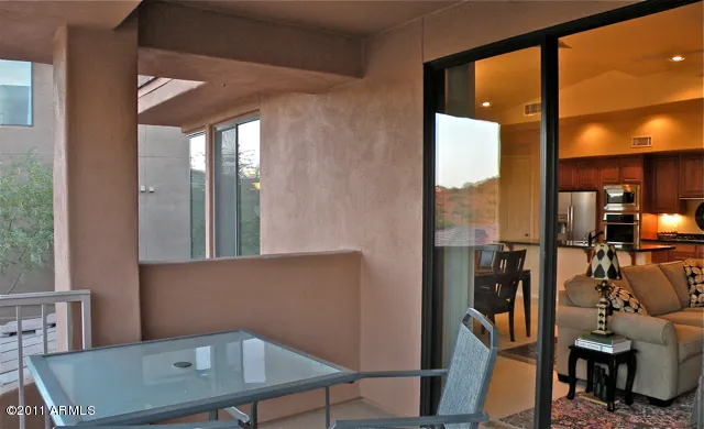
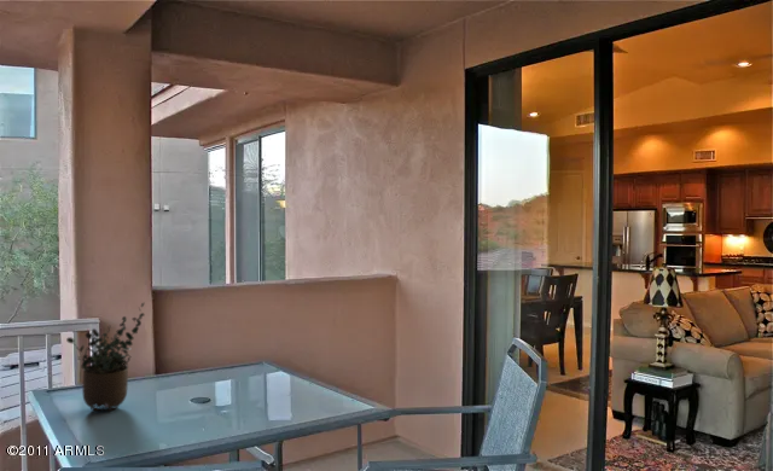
+ potted plant [65,302,146,412]
